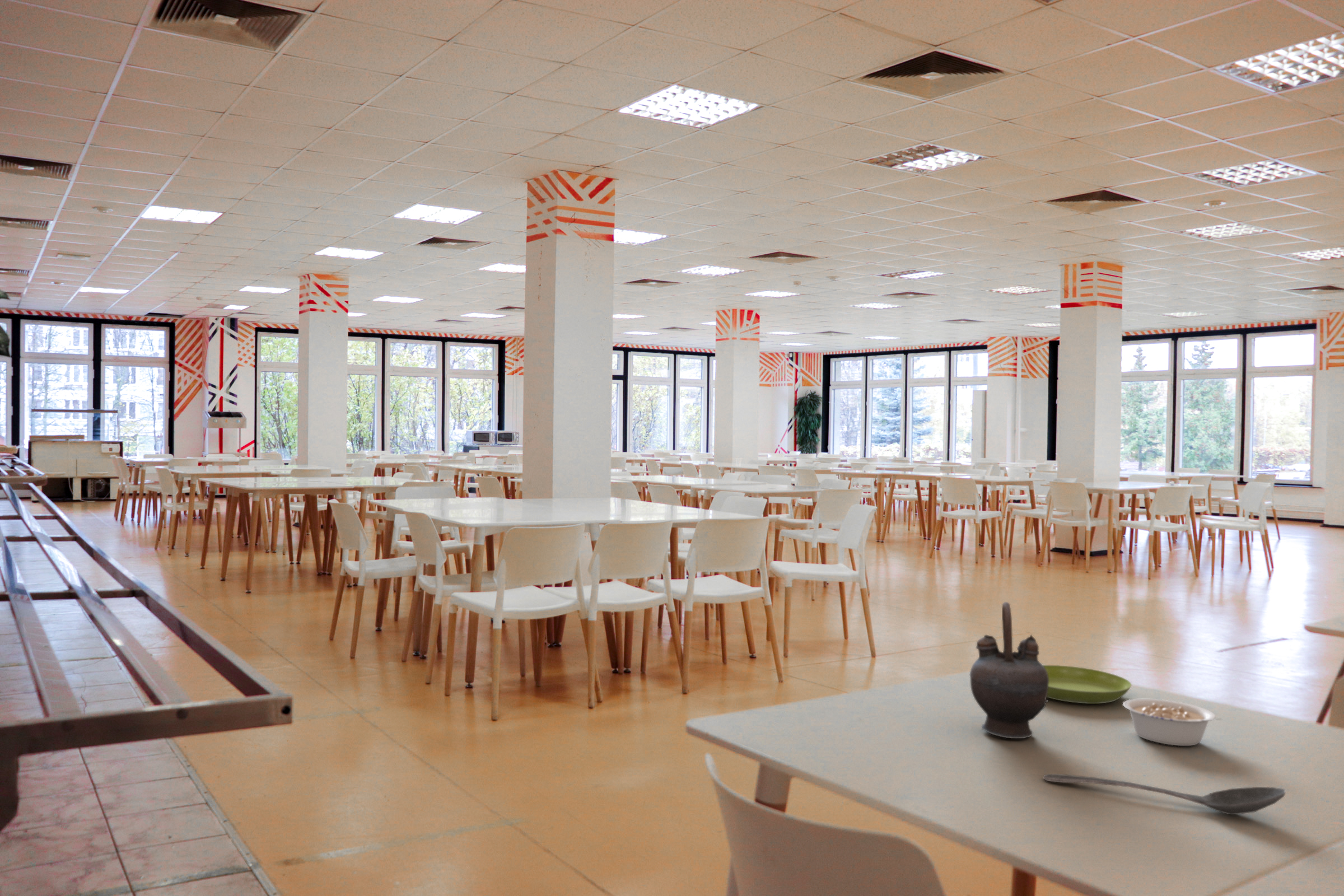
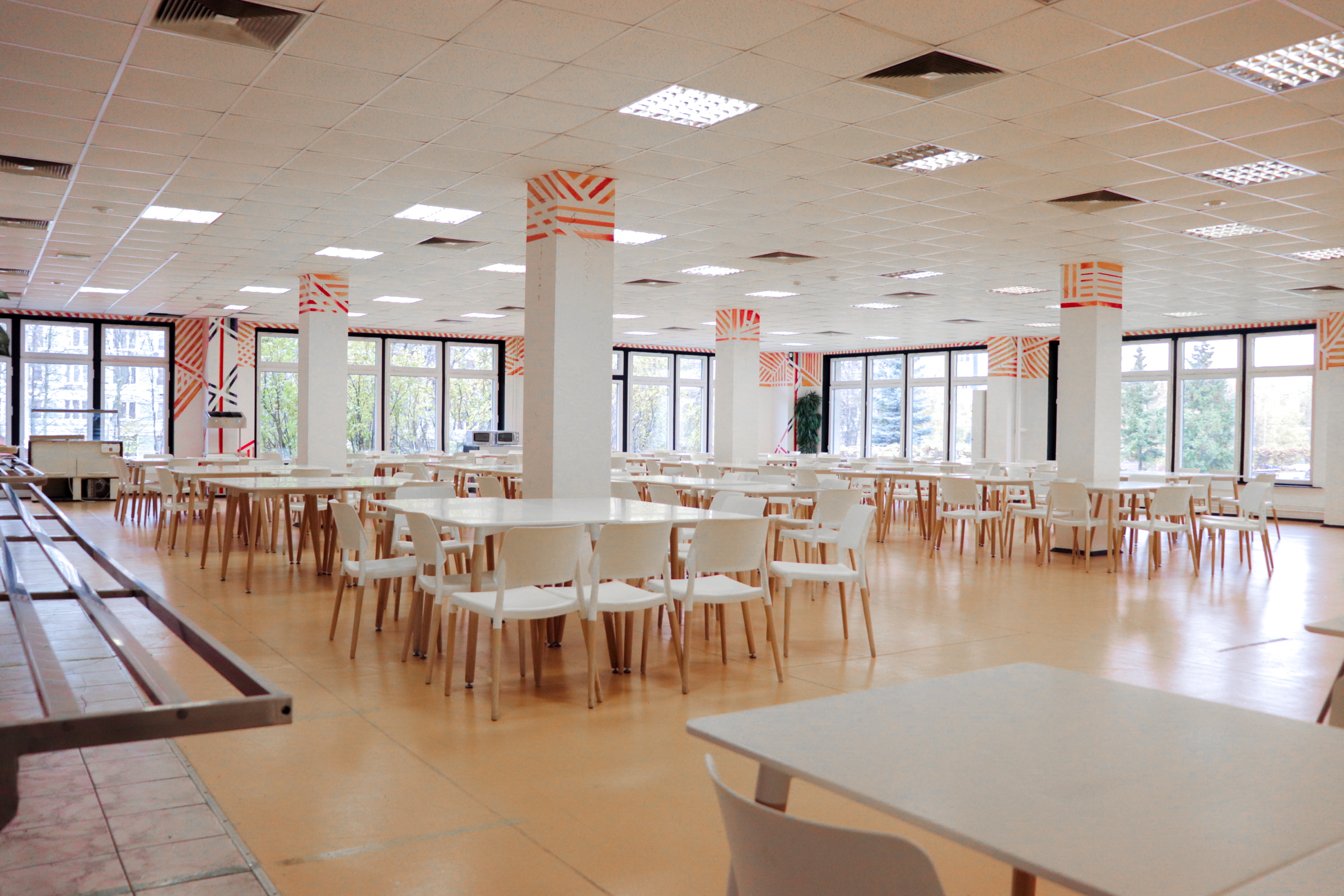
- saucer [1043,665,1132,704]
- stirrer [1043,773,1286,815]
- teapot [969,601,1049,739]
- legume [1122,698,1222,746]
